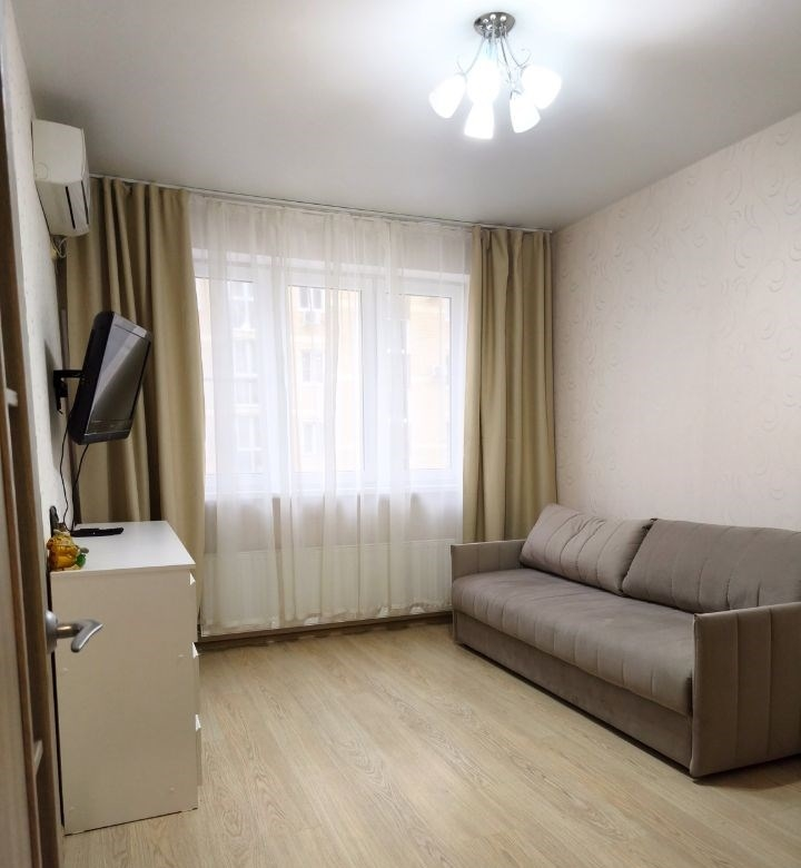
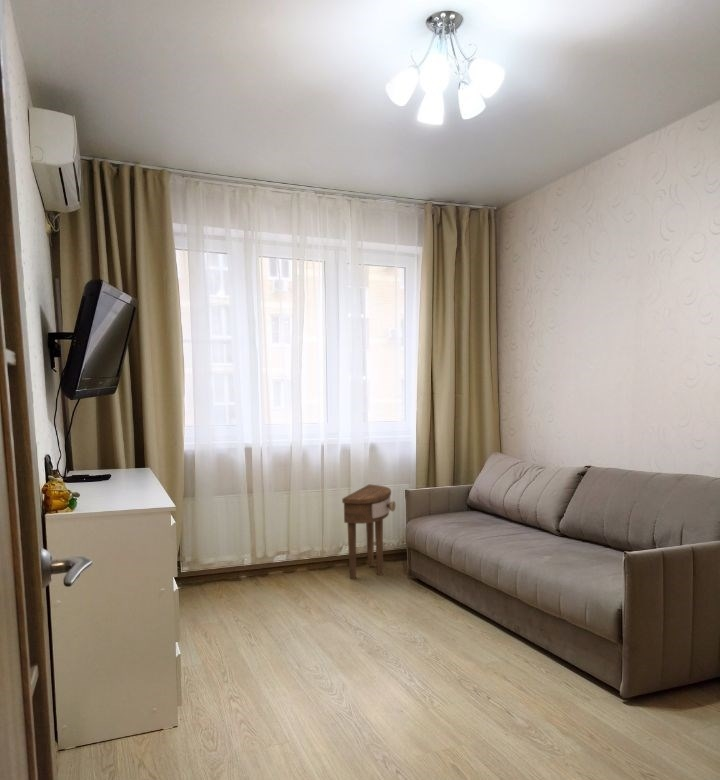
+ side table [341,483,396,580]
